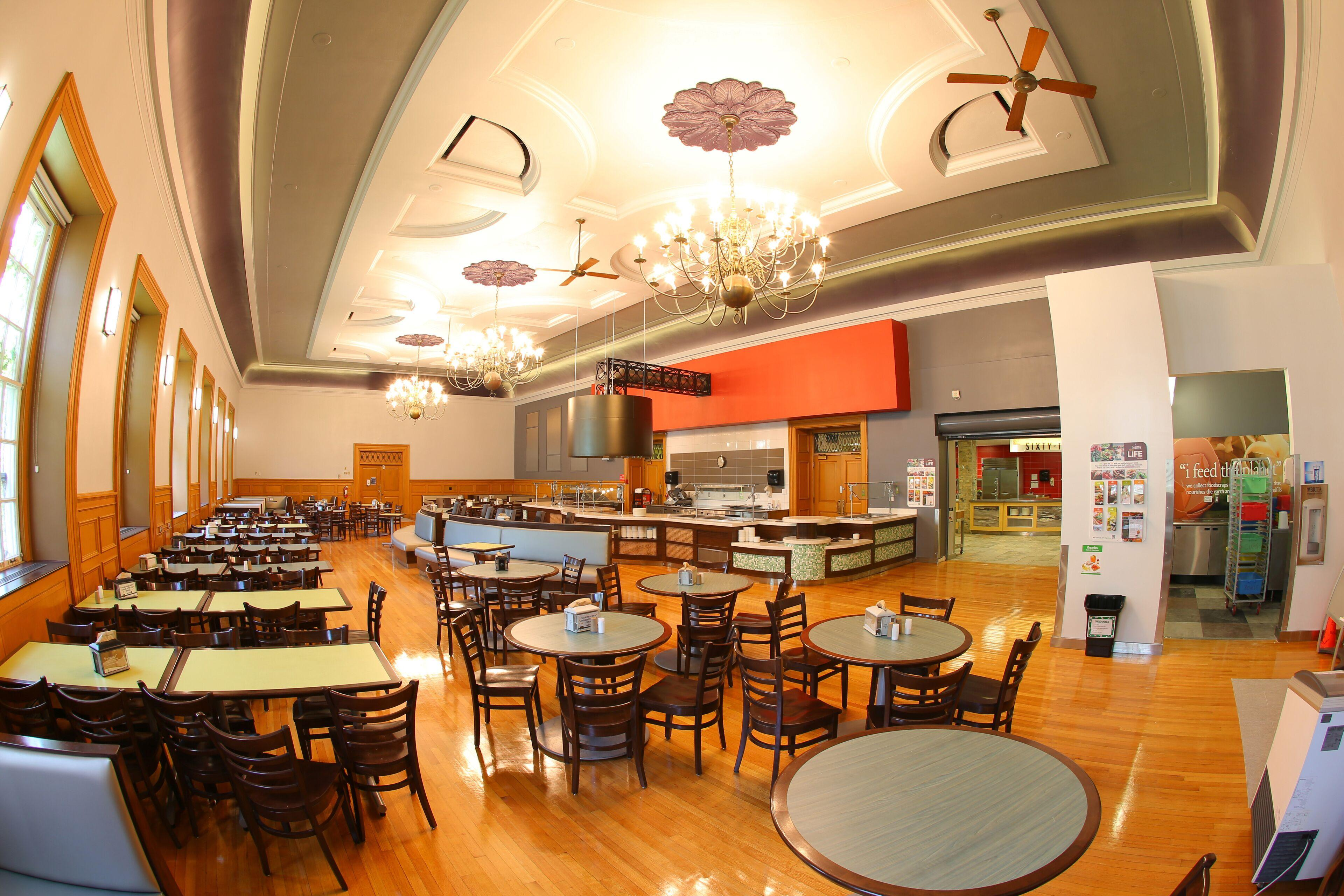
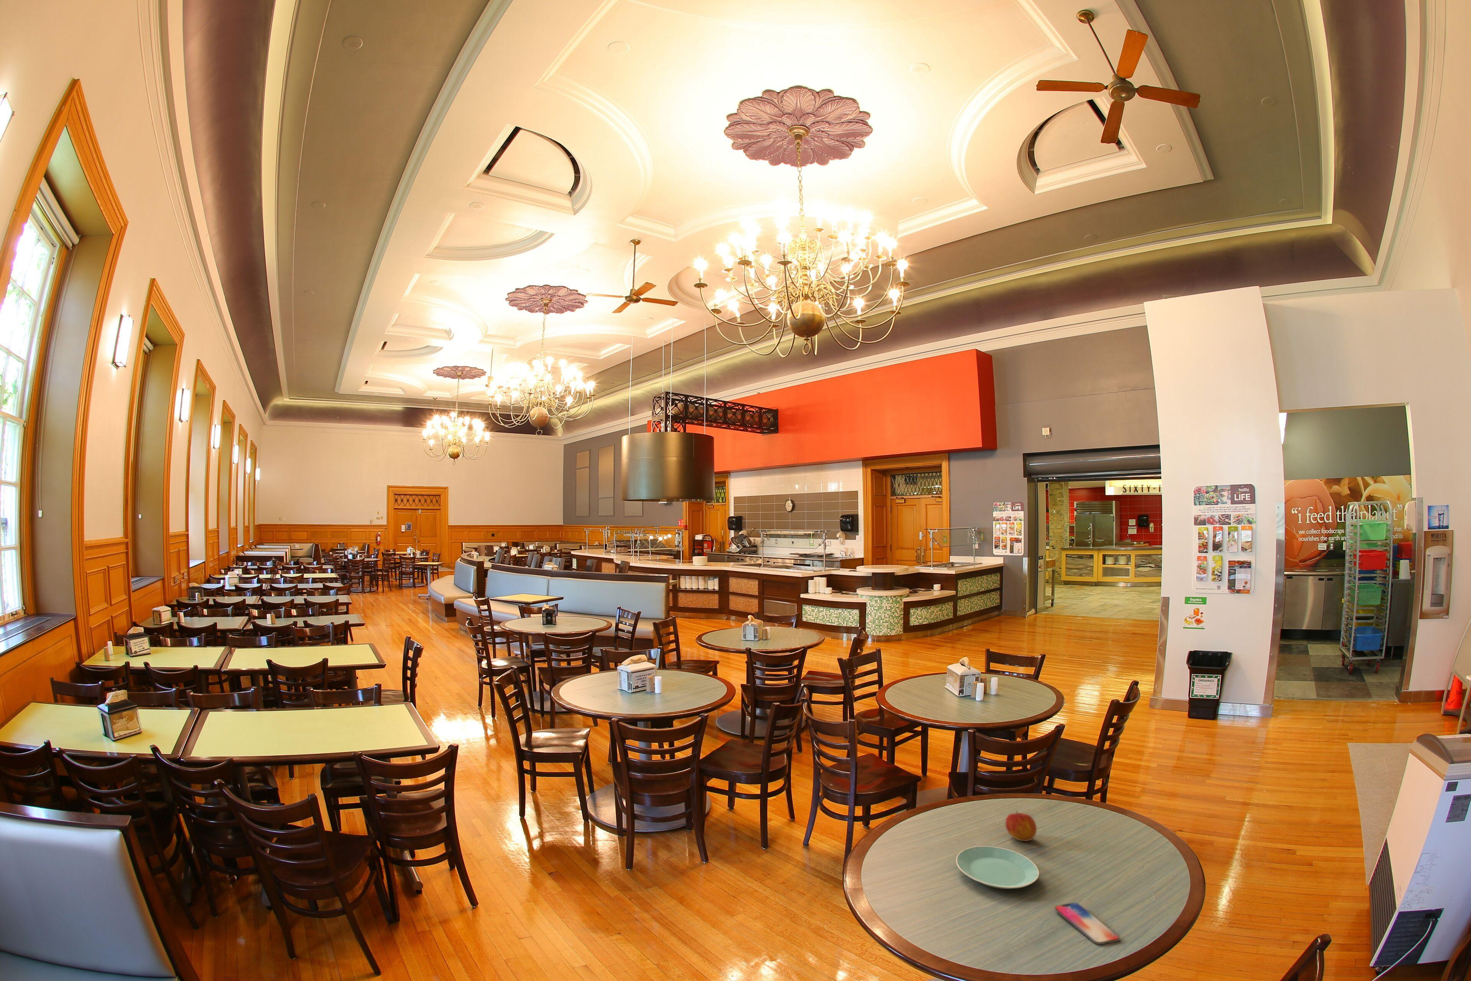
+ smartphone [1055,902,1120,945]
+ plate [955,845,1040,889]
+ apple [1005,810,1036,842]
